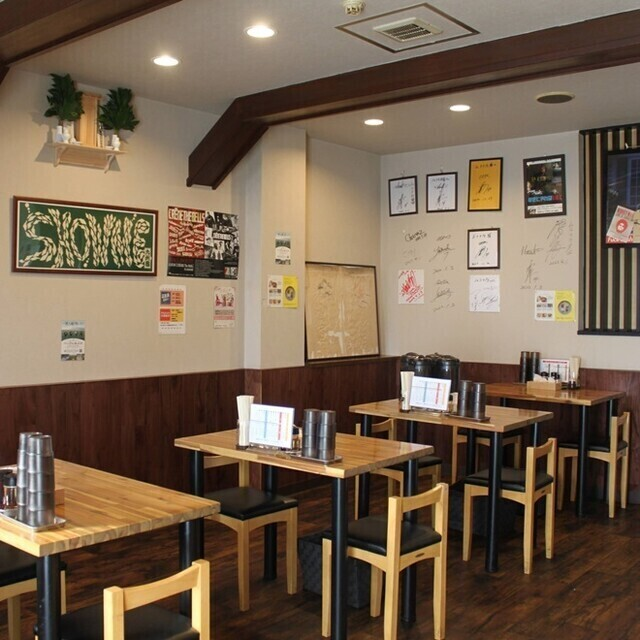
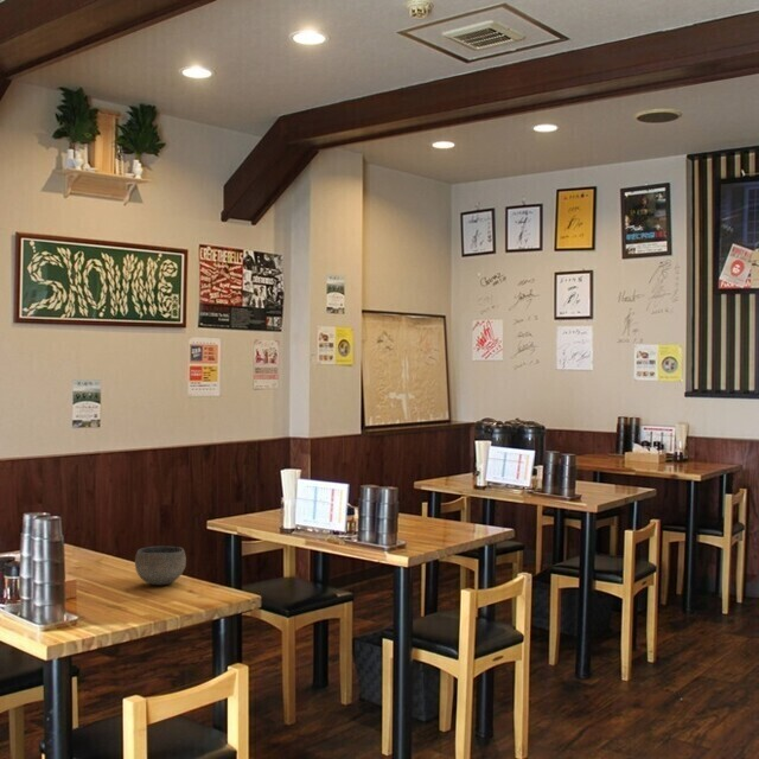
+ bowl [134,546,187,586]
